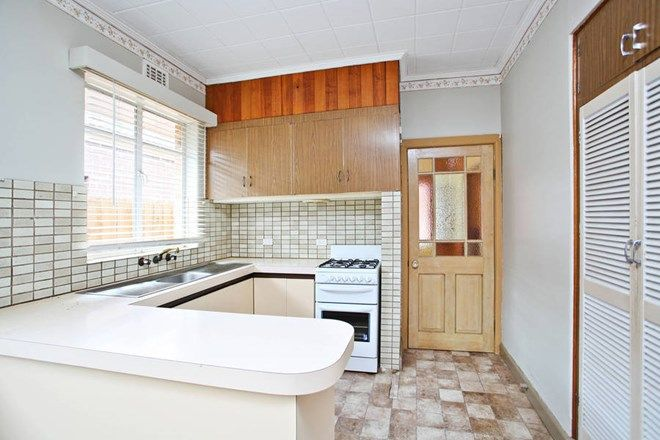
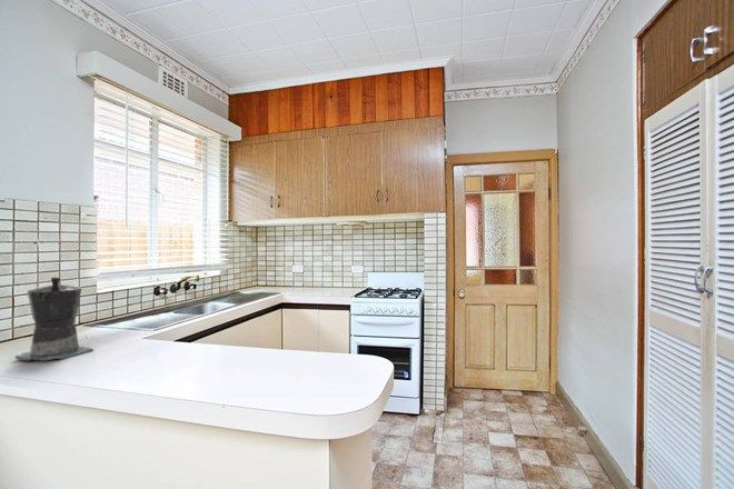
+ coffee maker [14,276,95,362]
